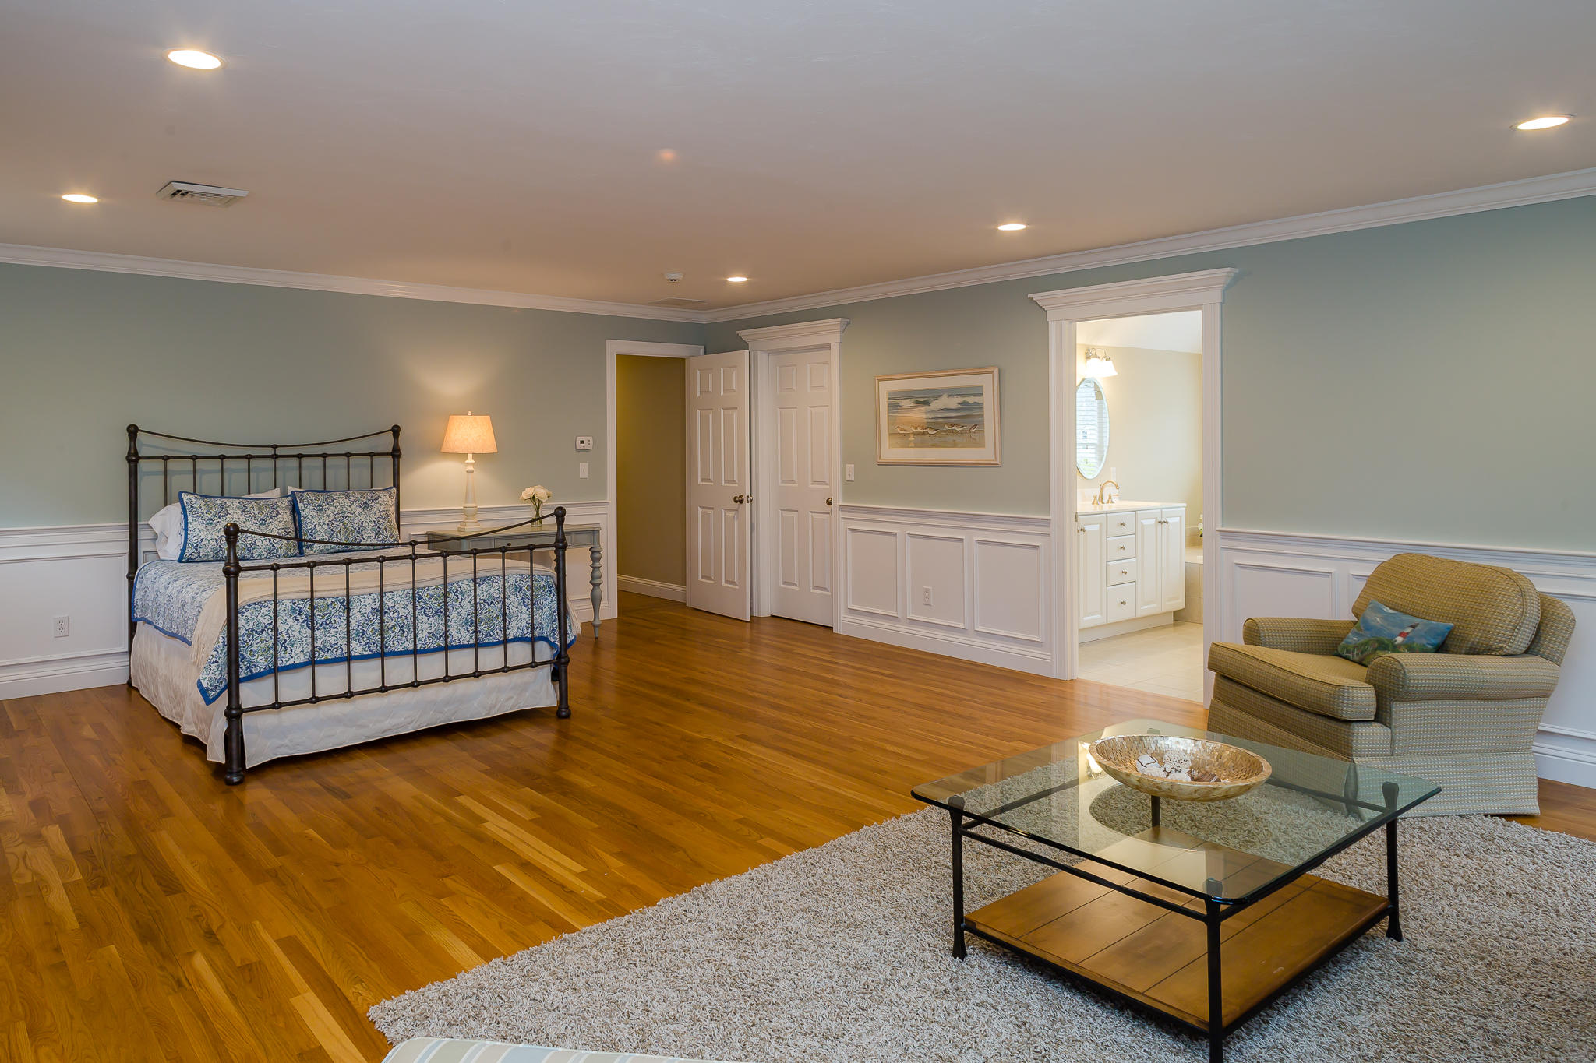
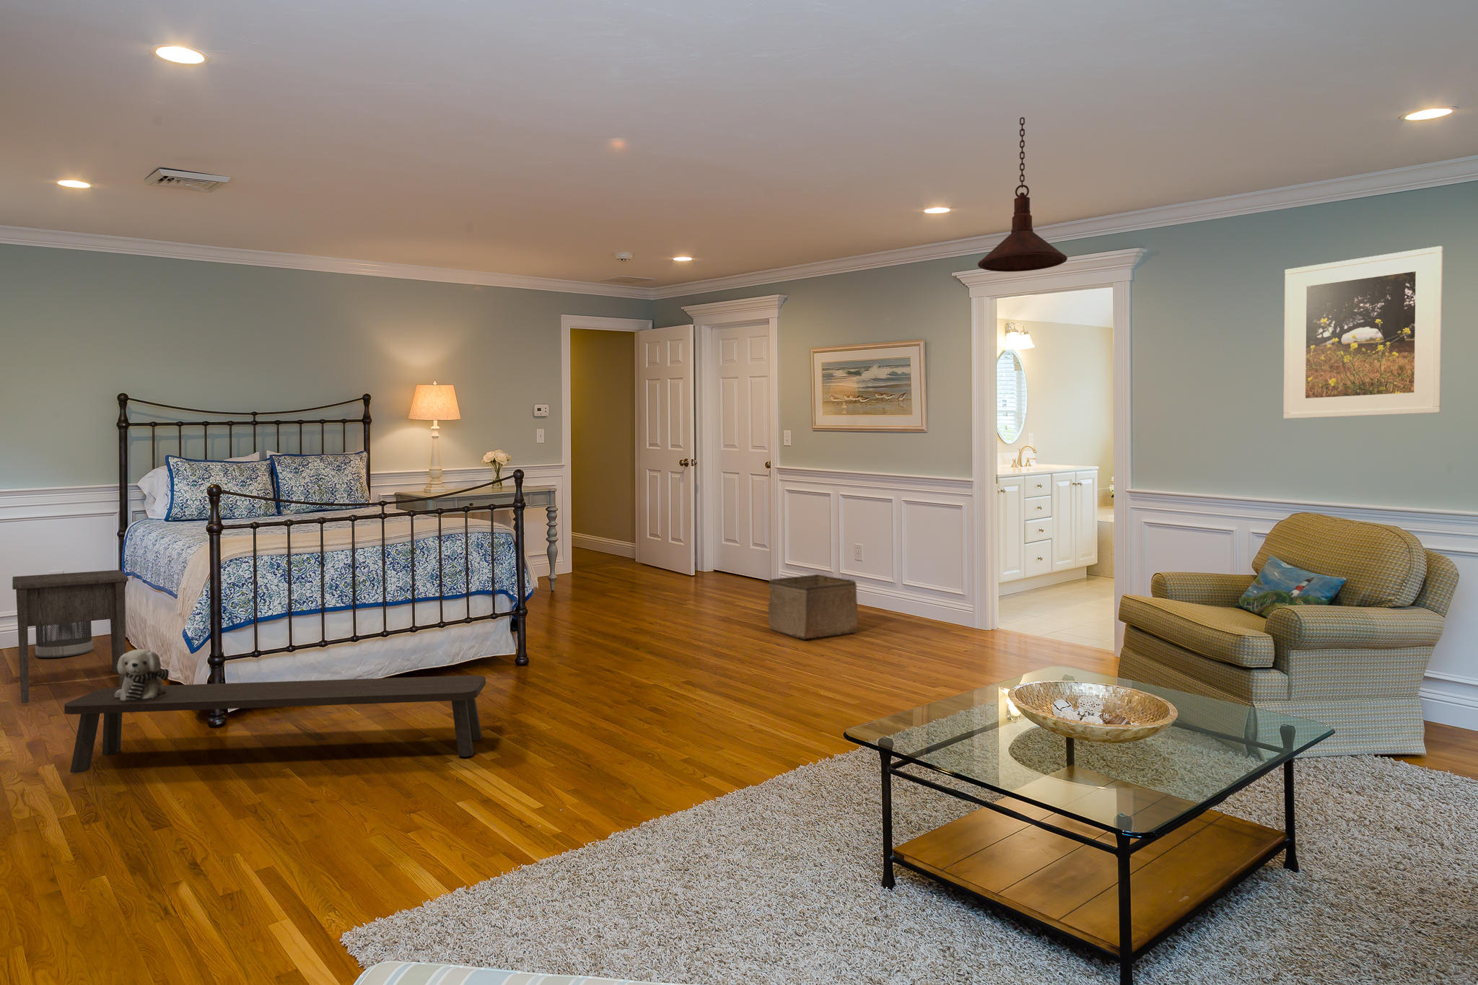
+ bench [64,675,487,774]
+ pendant light [977,117,1068,273]
+ nightstand [12,569,130,704]
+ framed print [1283,245,1444,419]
+ storage bin [767,574,859,640]
+ plush toy [114,649,169,700]
+ wastebasket [35,621,93,658]
